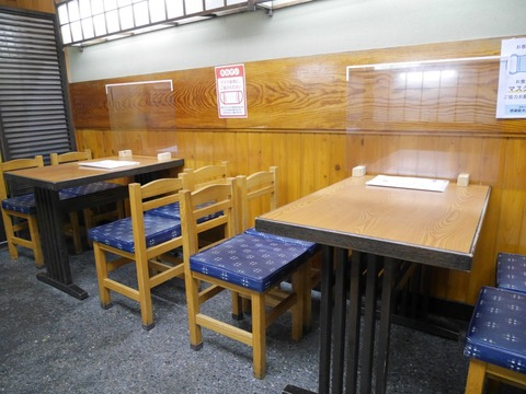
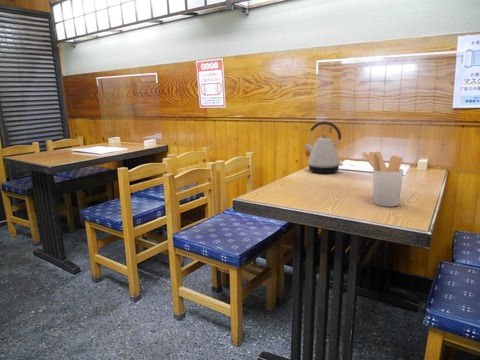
+ kettle [303,121,344,174]
+ utensil holder [361,150,404,208]
